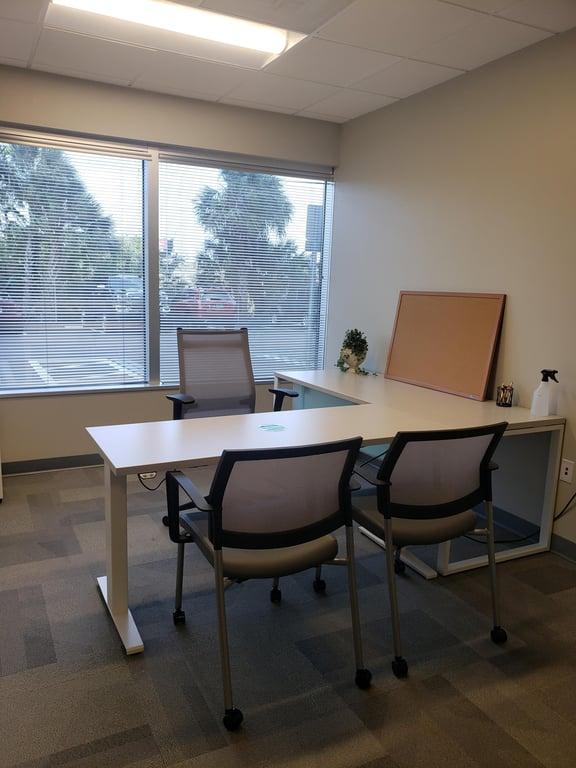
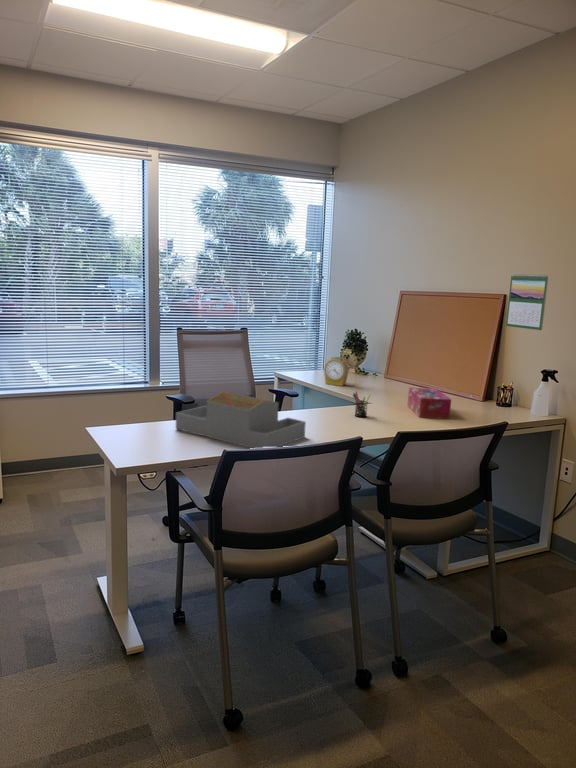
+ alarm clock [323,355,350,387]
+ calendar [505,273,549,331]
+ tissue box [407,386,452,420]
+ pen holder [352,391,371,418]
+ architectural model [175,391,307,449]
